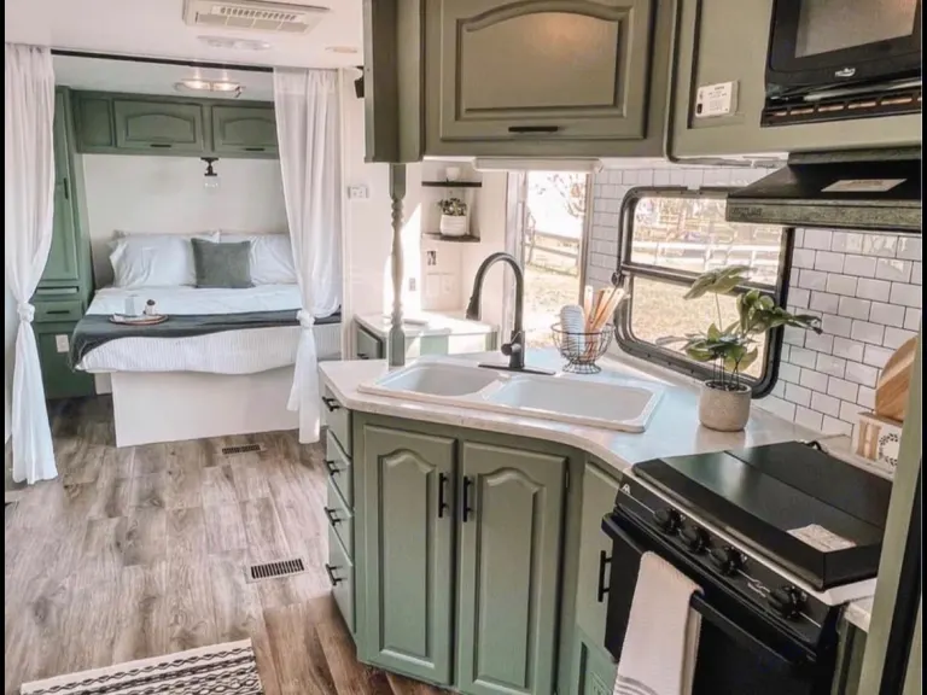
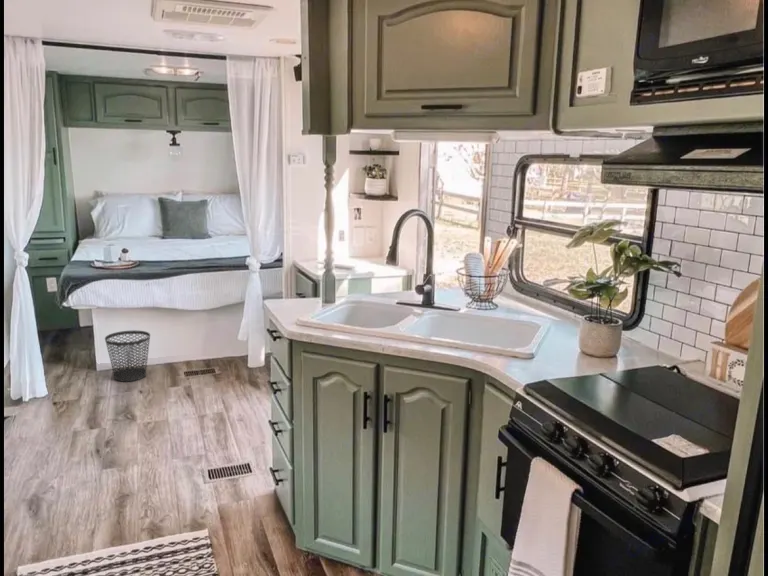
+ wastebasket [104,329,151,383]
